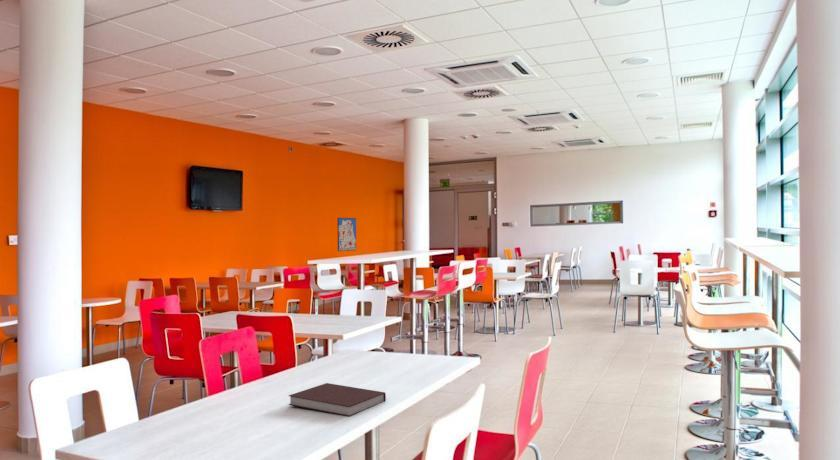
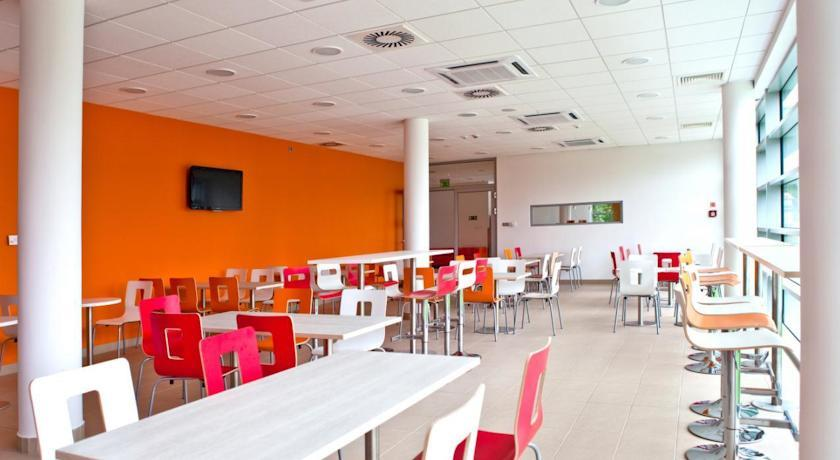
- wall art [337,217,357,252]
- notebook [288,382,387,418]
